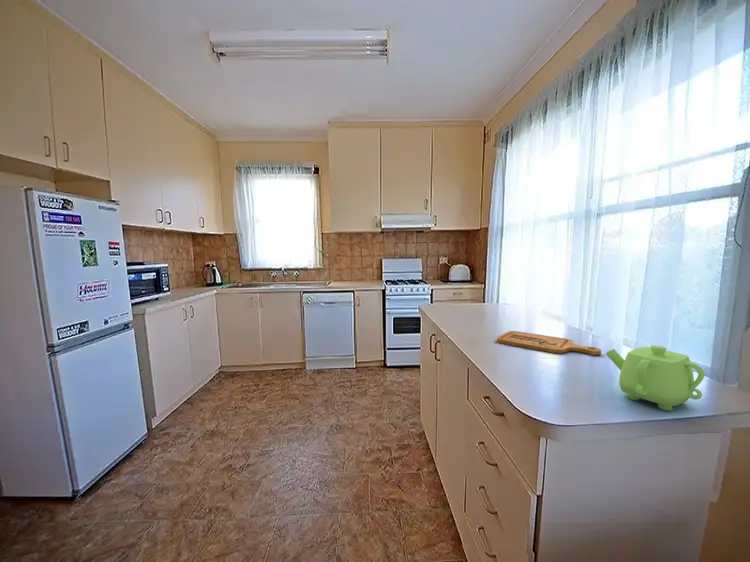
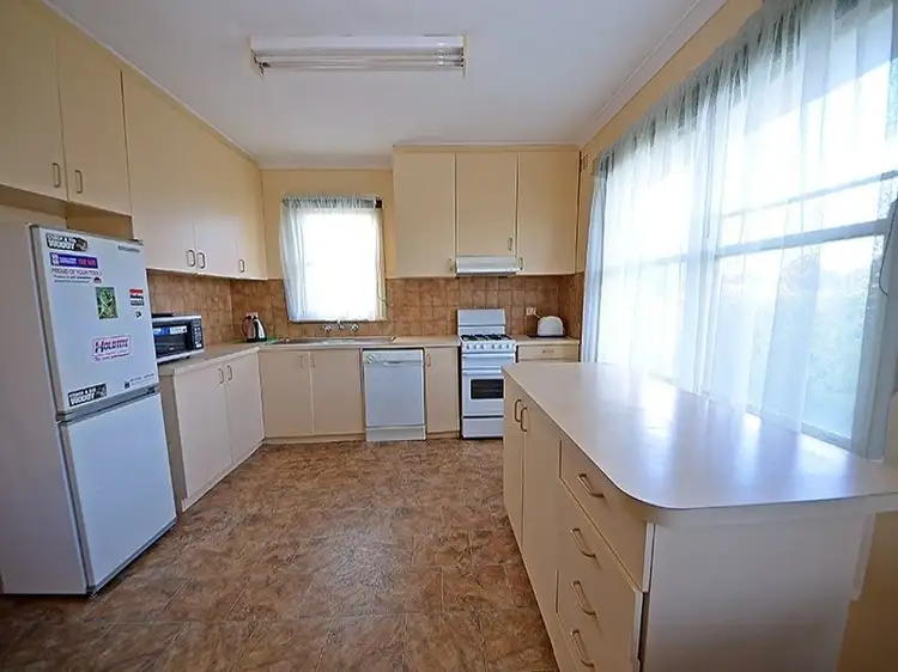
- coffeepot [604,344,706,412]
- cutting board [496,330,602,356]
